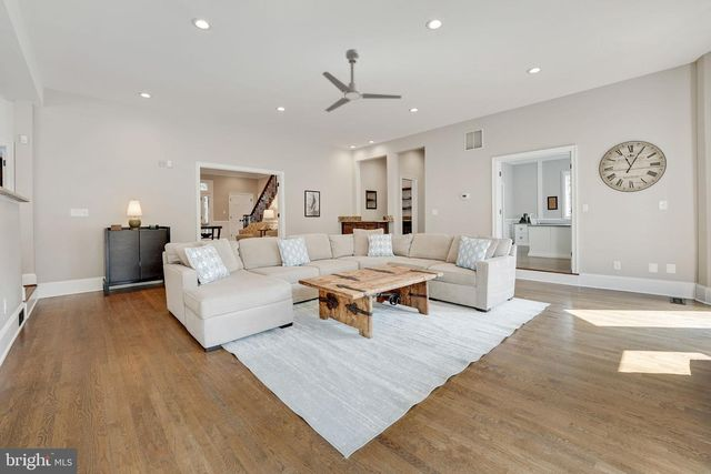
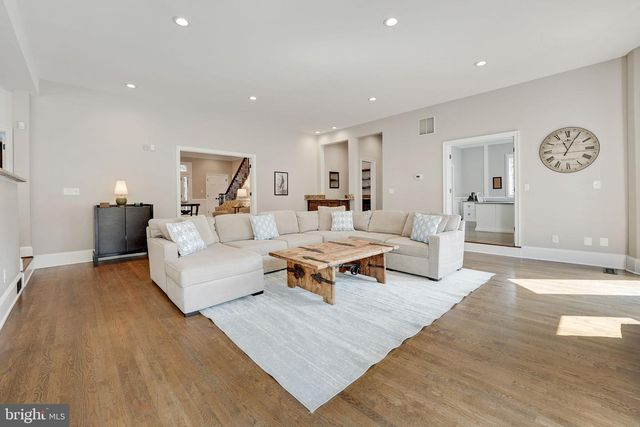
- ceiling fan [321,48,402,113]
